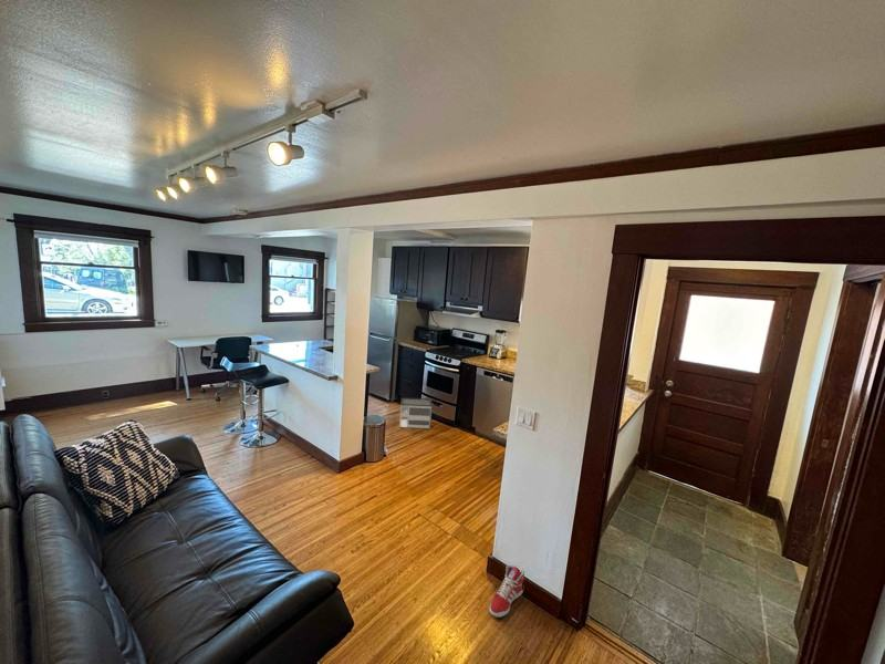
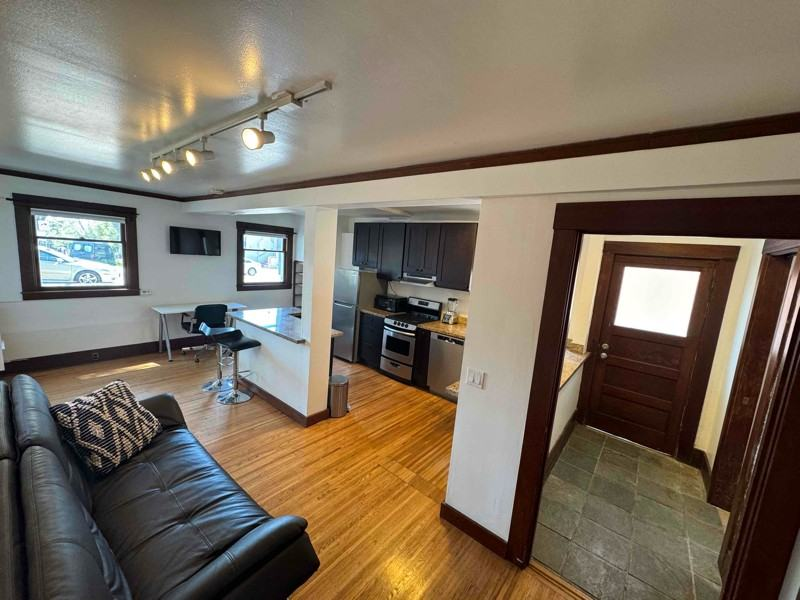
- architectural model [398,396,433,429]
- sneaker [488,564,525,619]
